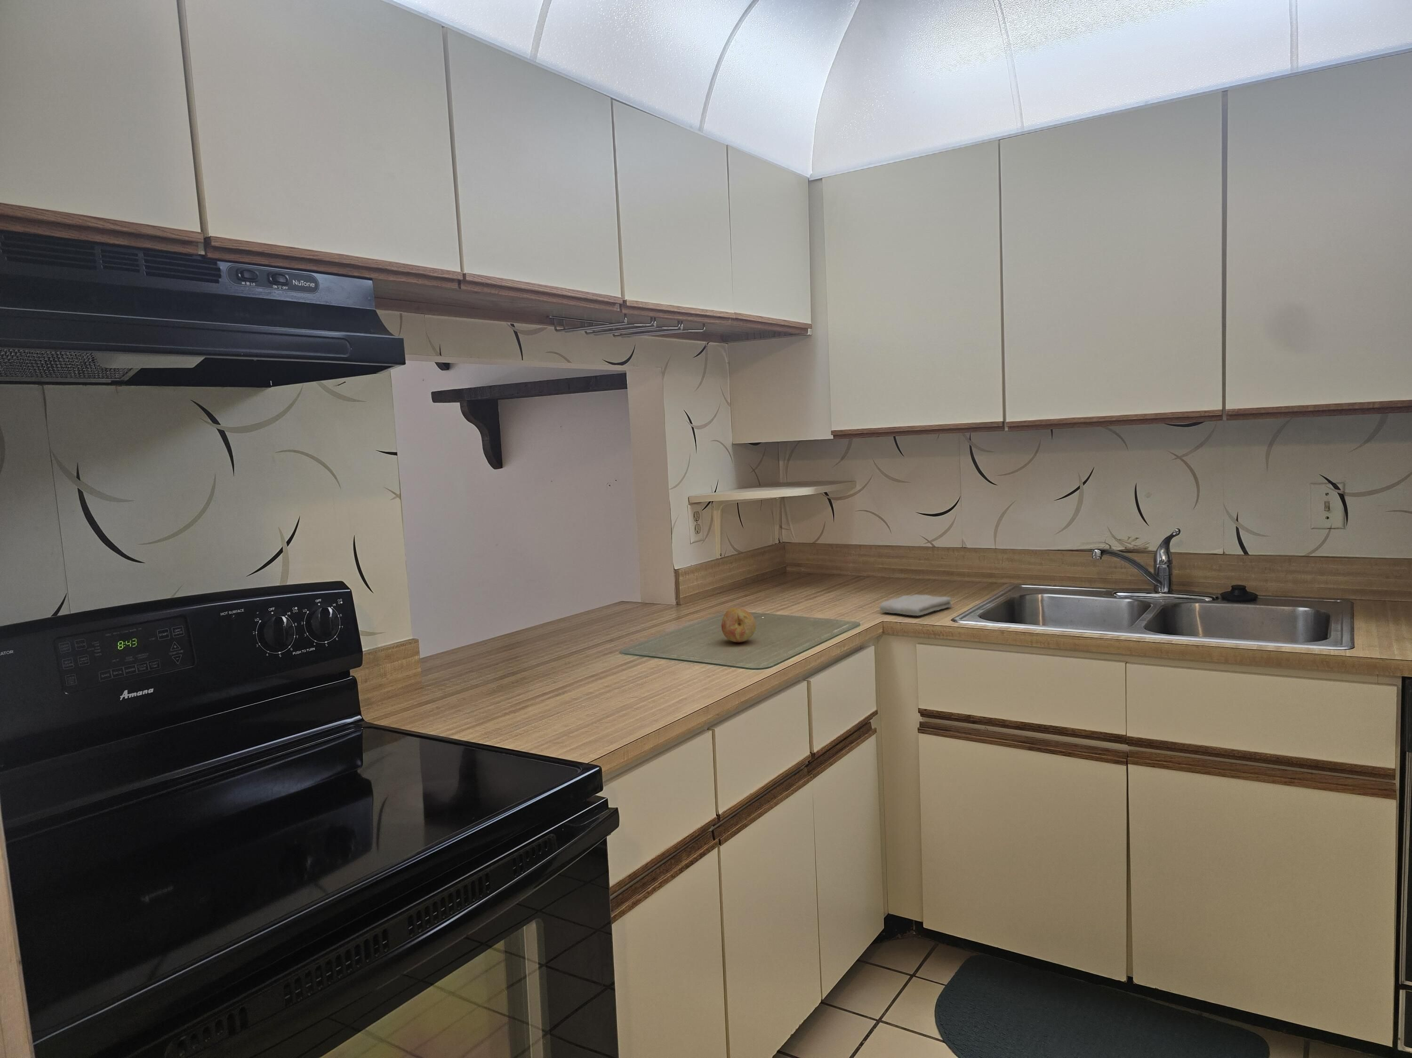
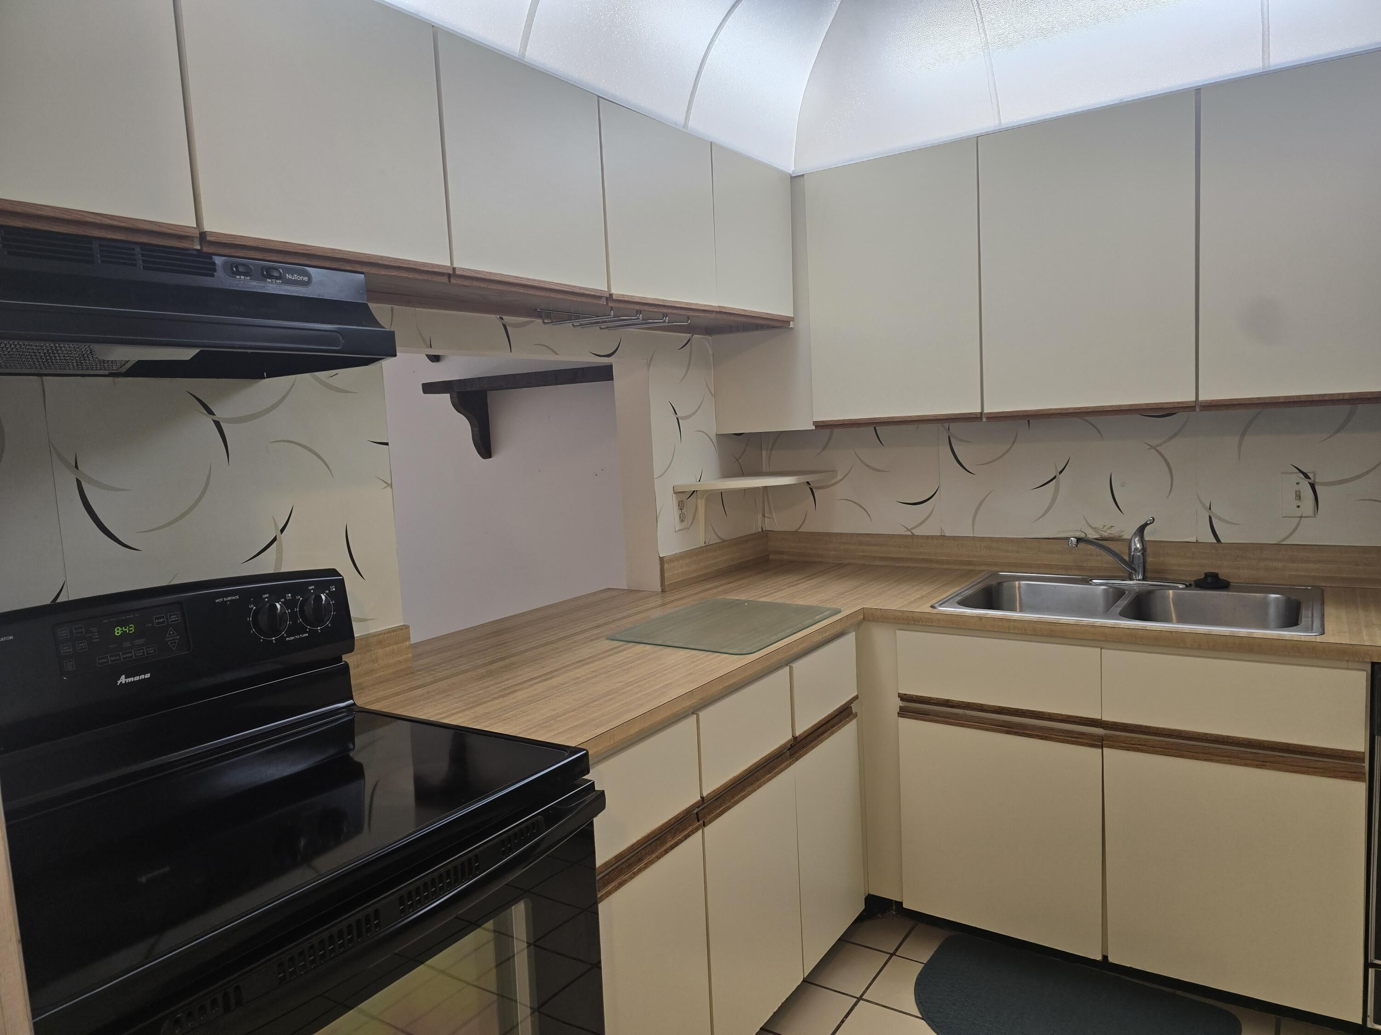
- fruit [722,608,756,642]
- washcloth [879,593,953,617]
